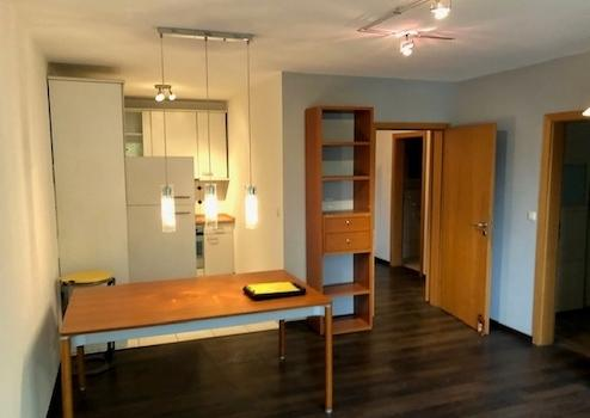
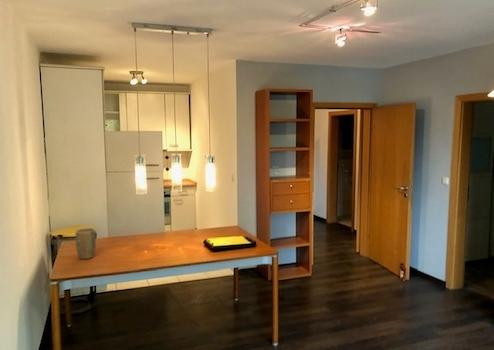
+ plant pot [75,227,97,260]
